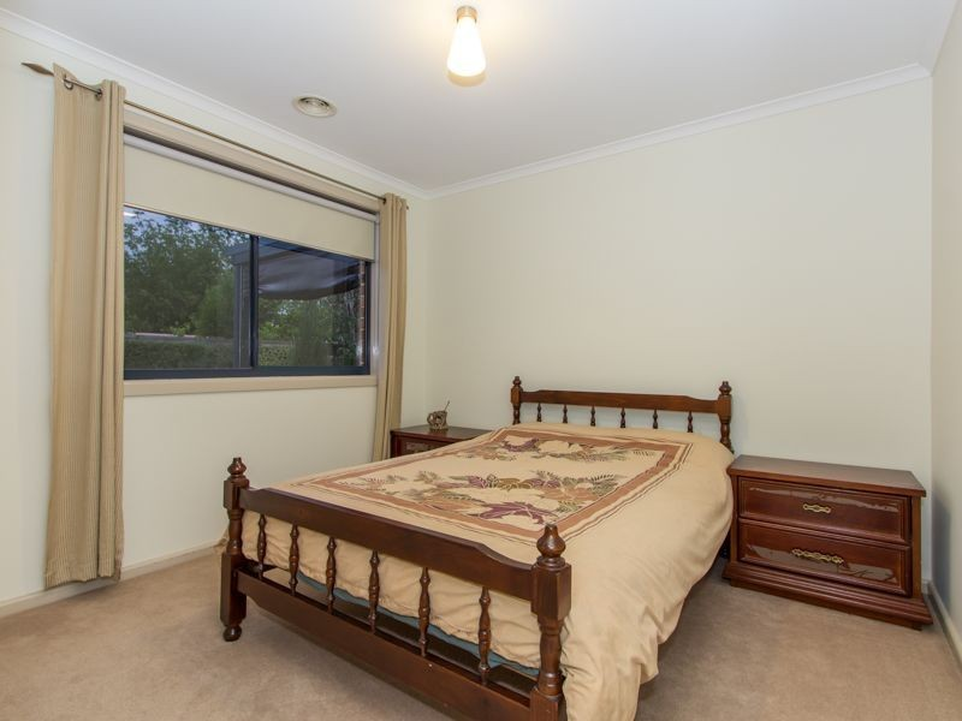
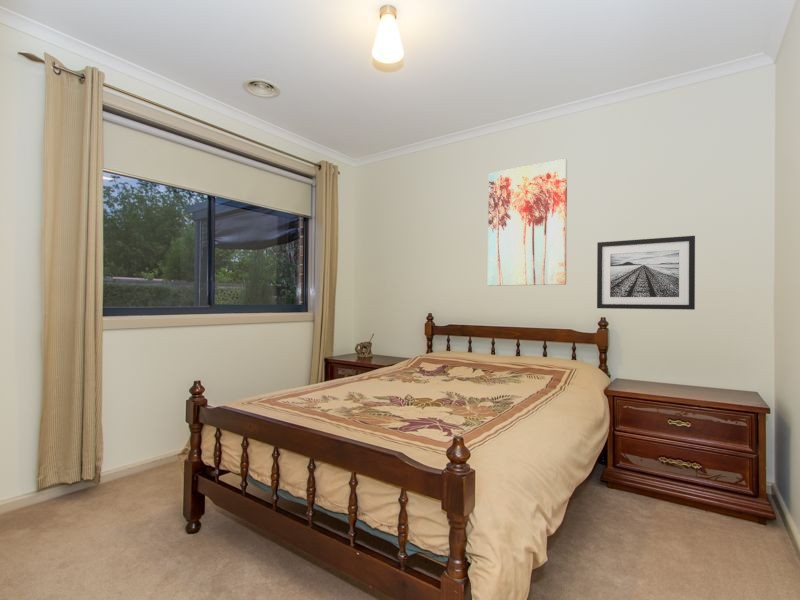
+ wall art [487,158,568,287]
+ wall art [596,235,696,311]
